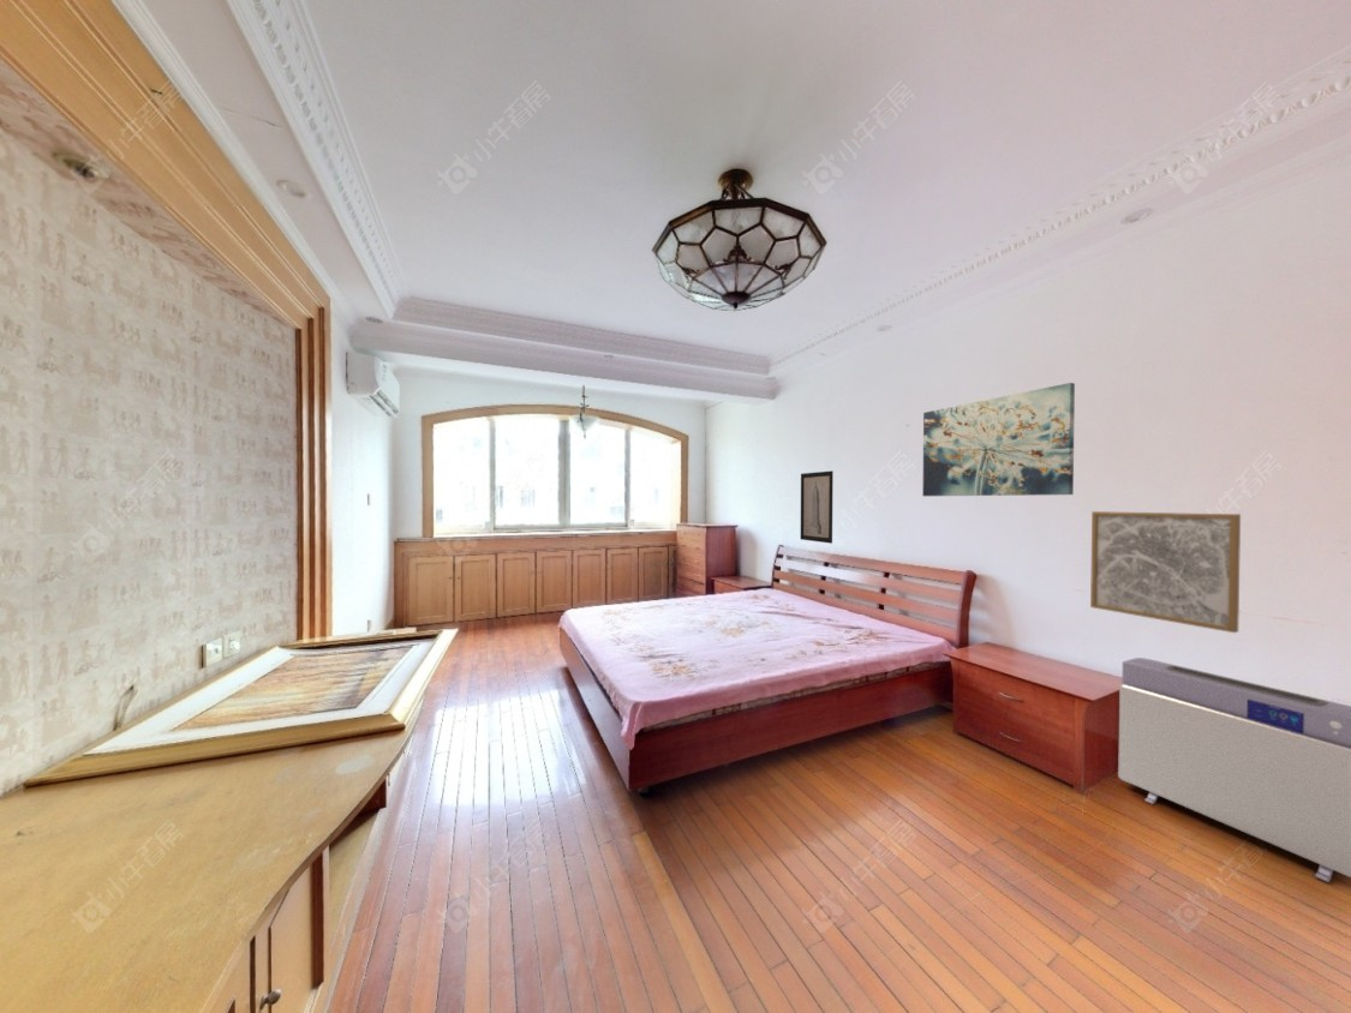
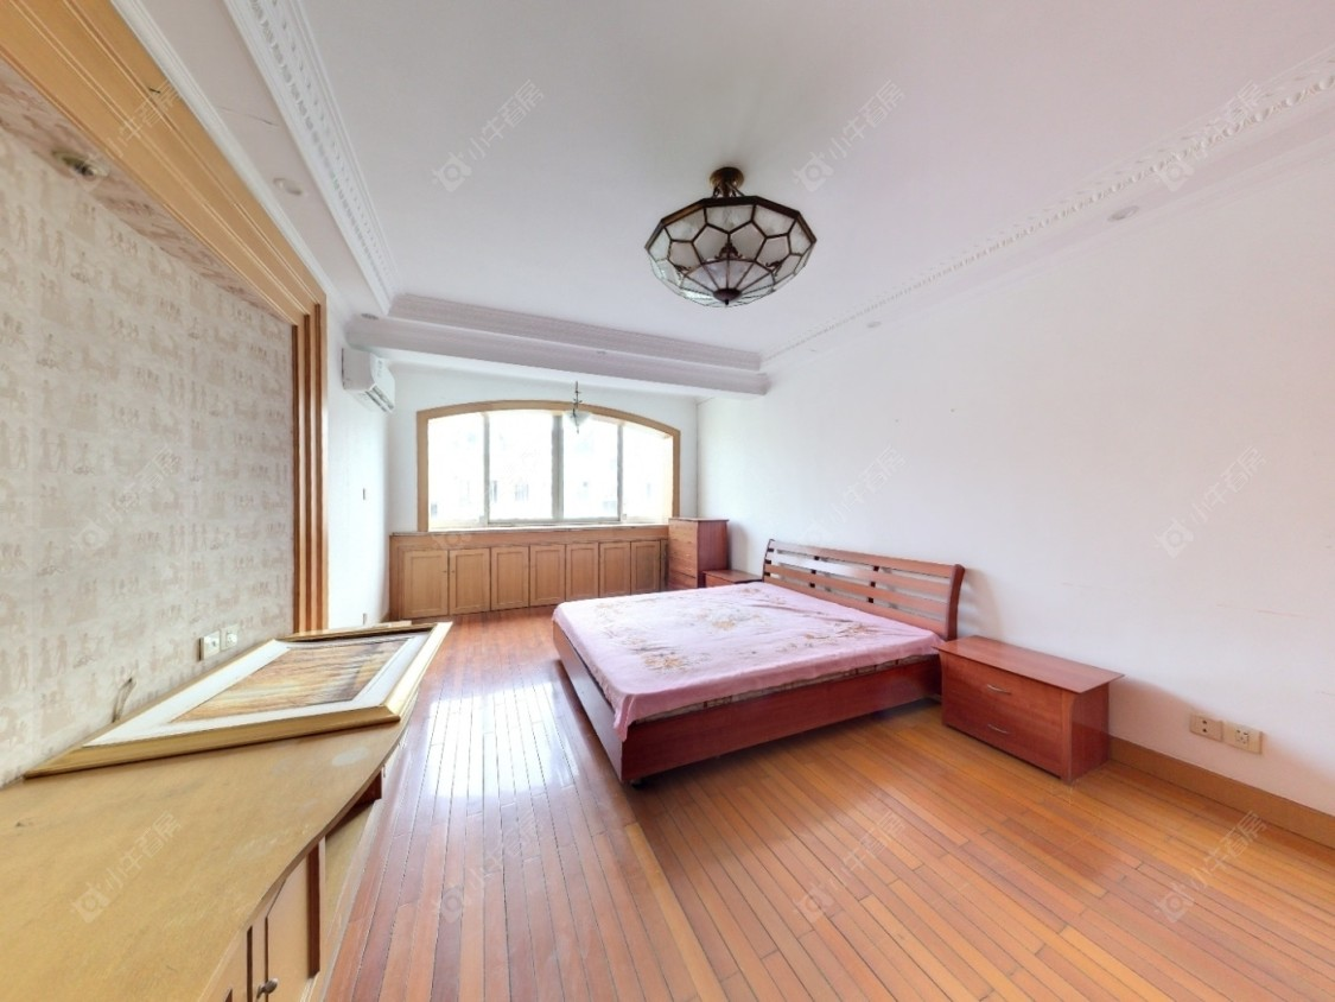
- wall art [921,382,1076,497]
- wall art [800,469,835,545]
- air purifier [1117,657,1351,883]
- wall art [1089,510,1242,634]
